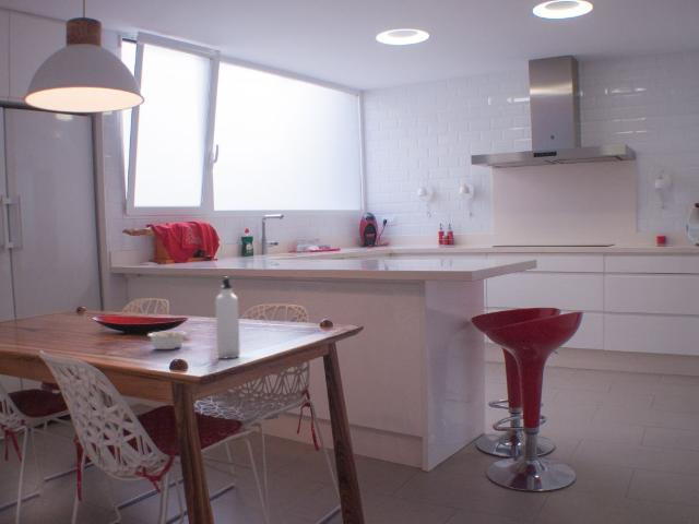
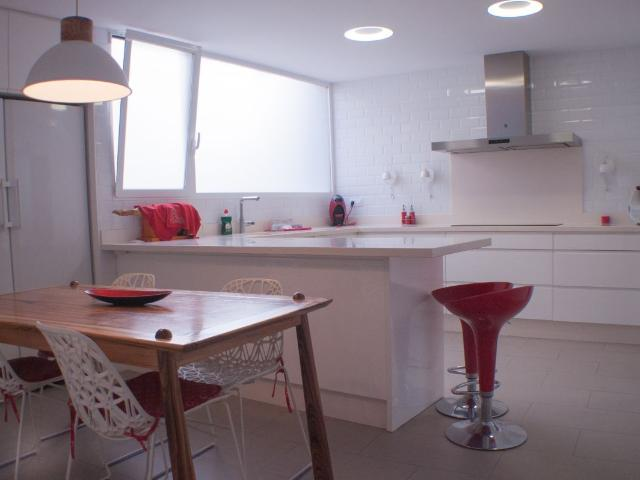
- legume [146,330,188,350]
- water bottle [214,276,241,359]
